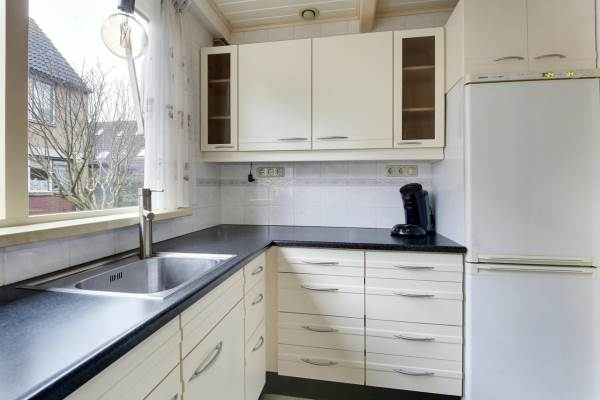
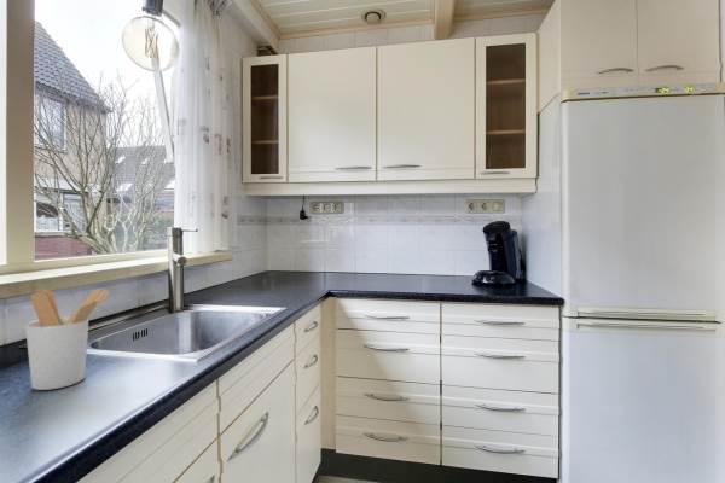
+ utensil holder [24,287,111,391]
